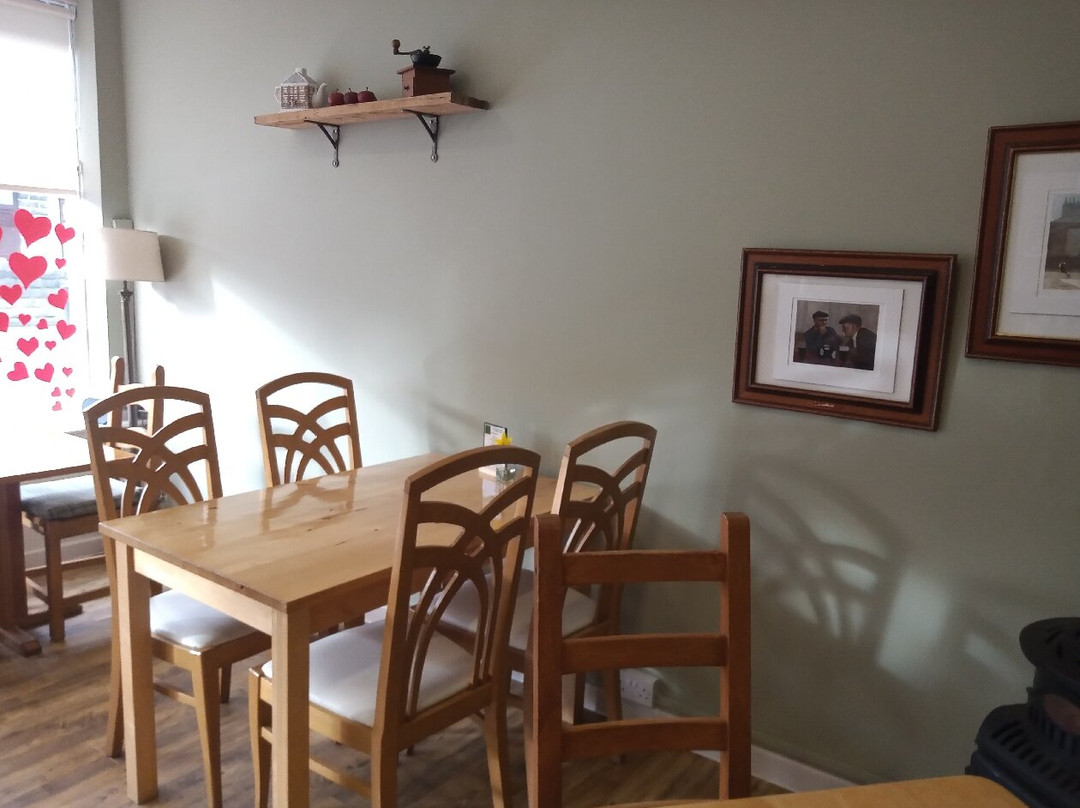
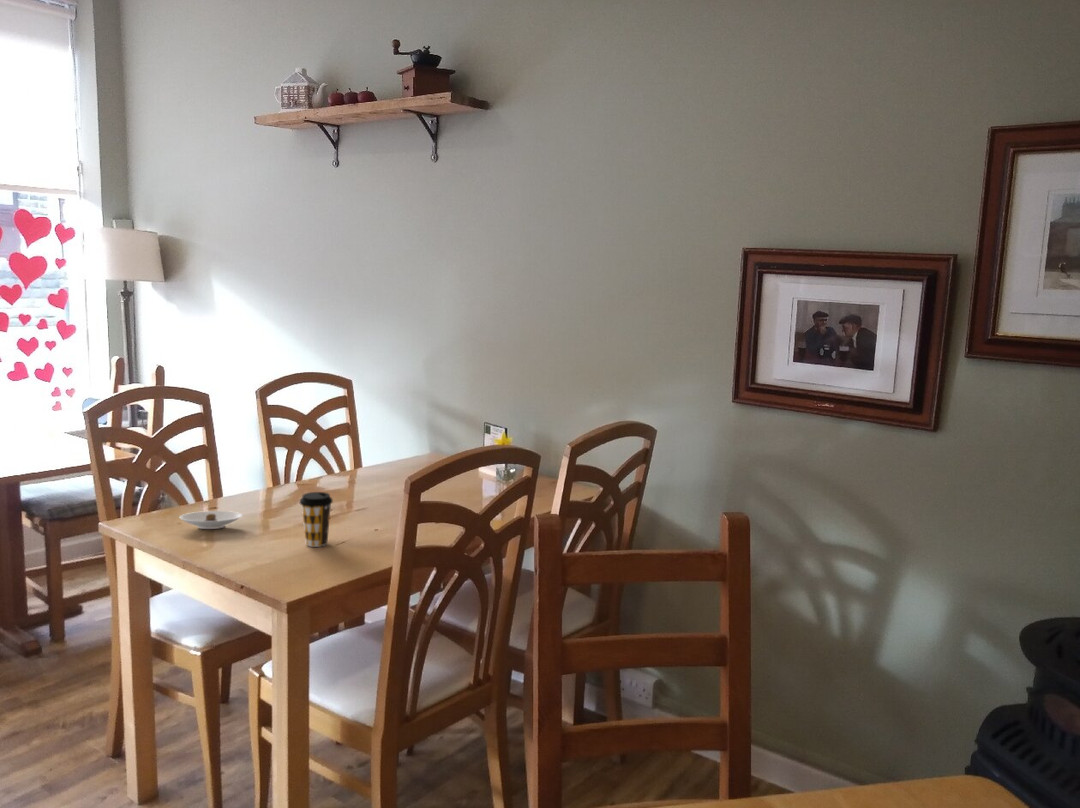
+ coffee cup [298,491,334,548]
+ saucer [179,510,243,530]
